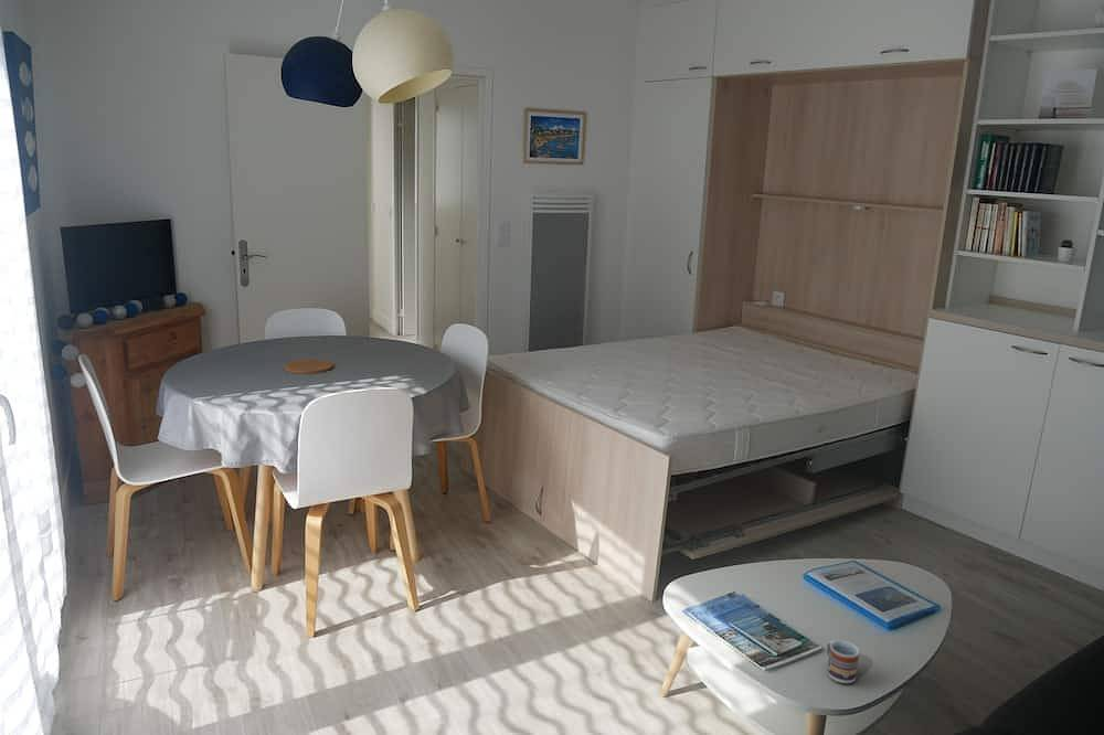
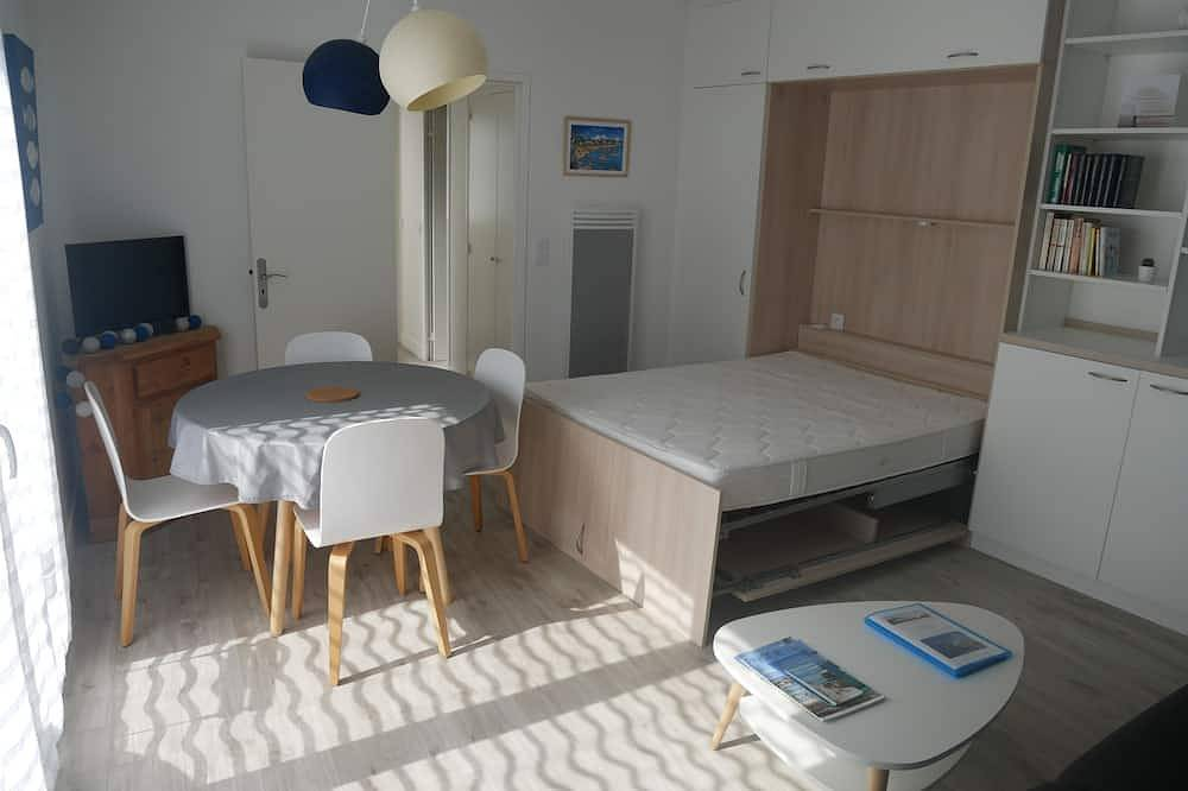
- cup [825,640,860,684]
